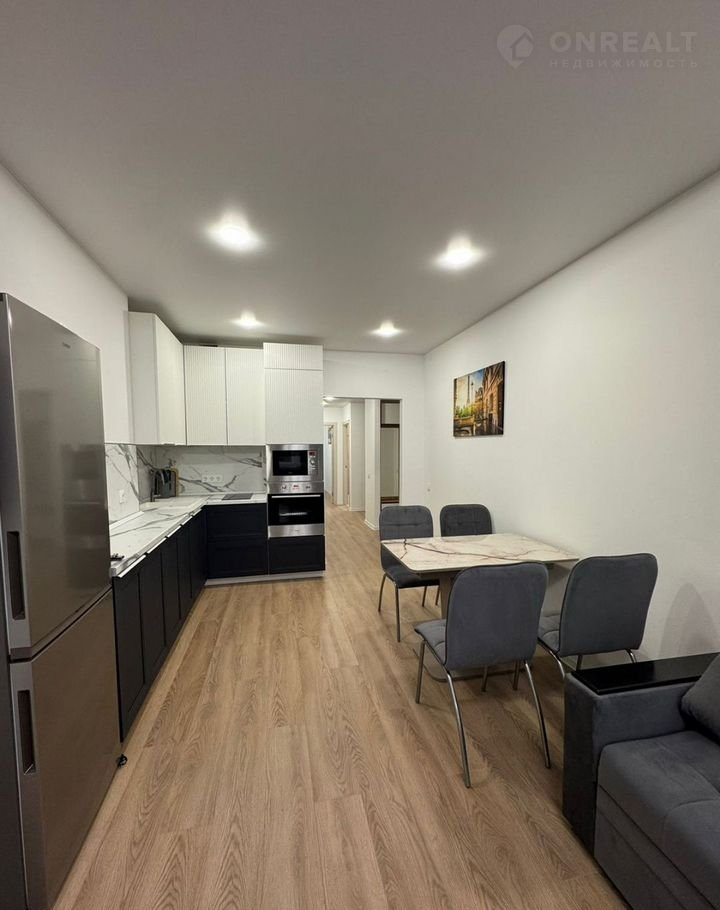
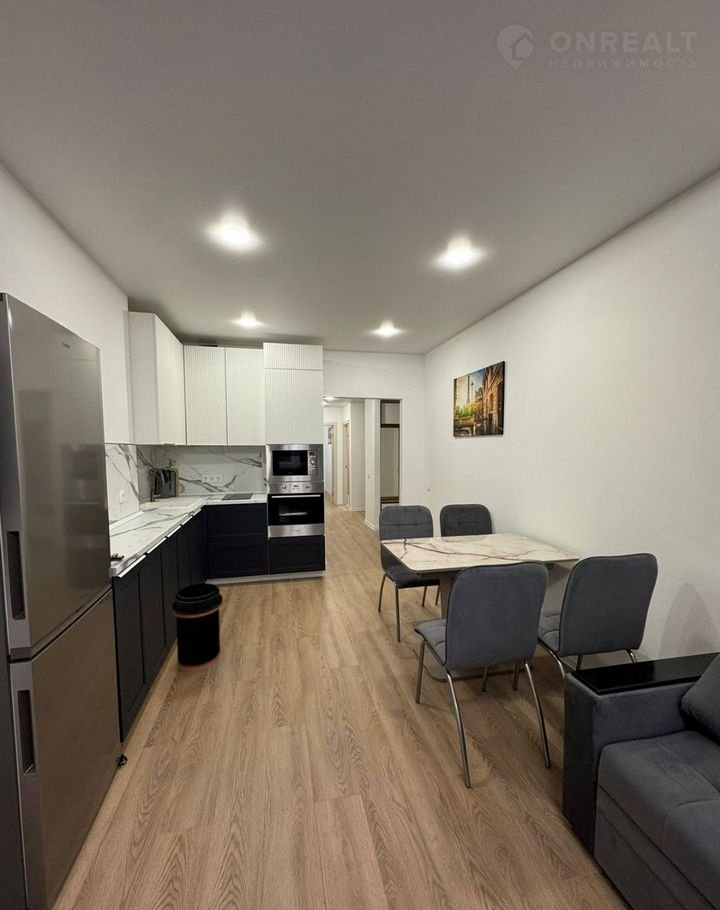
+ trash can [171,582,224,672]
